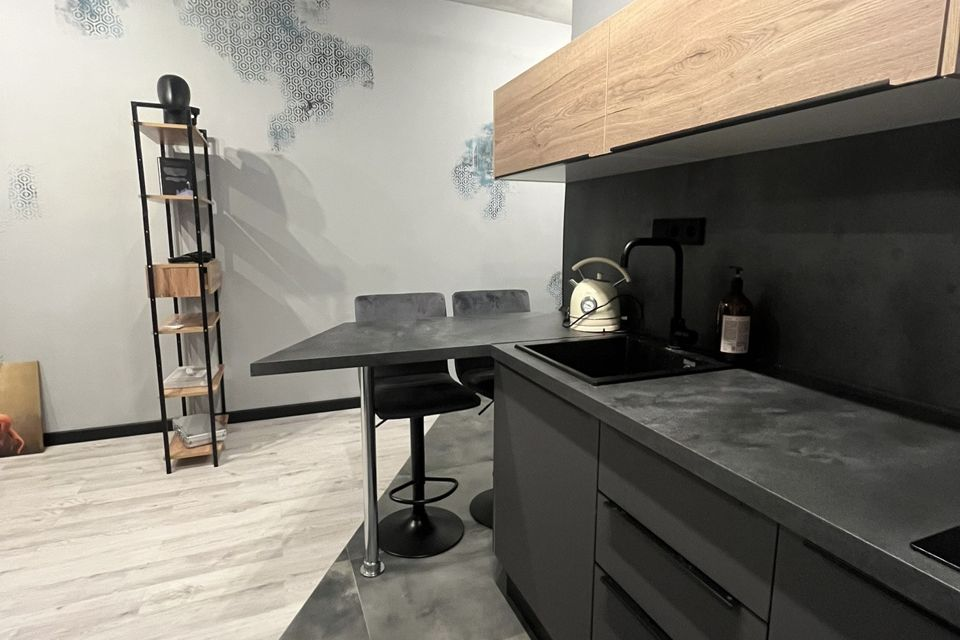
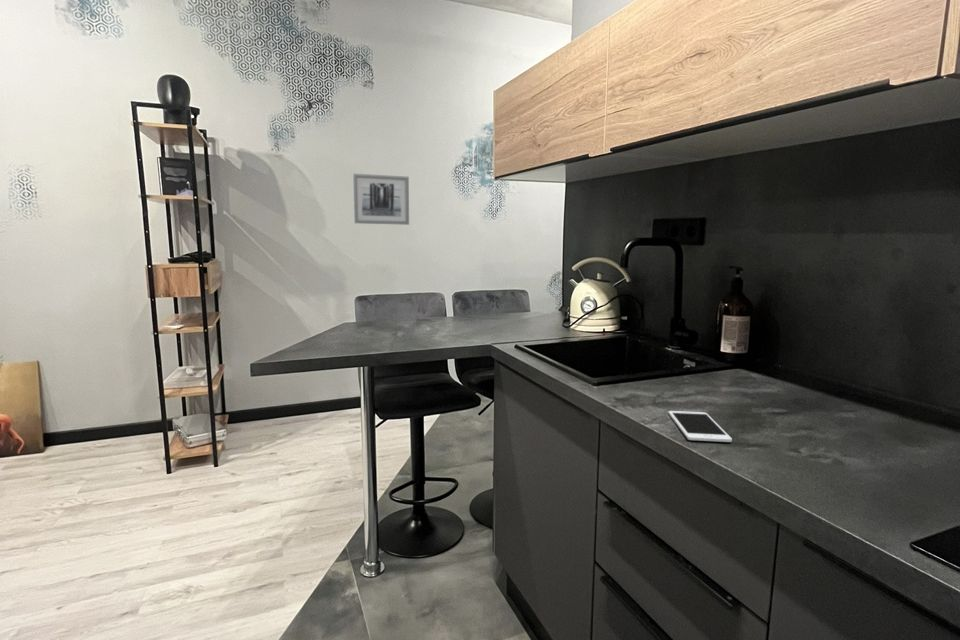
+ wall art [352,172,410,226]
+ cell phone [668,410,733,443]
